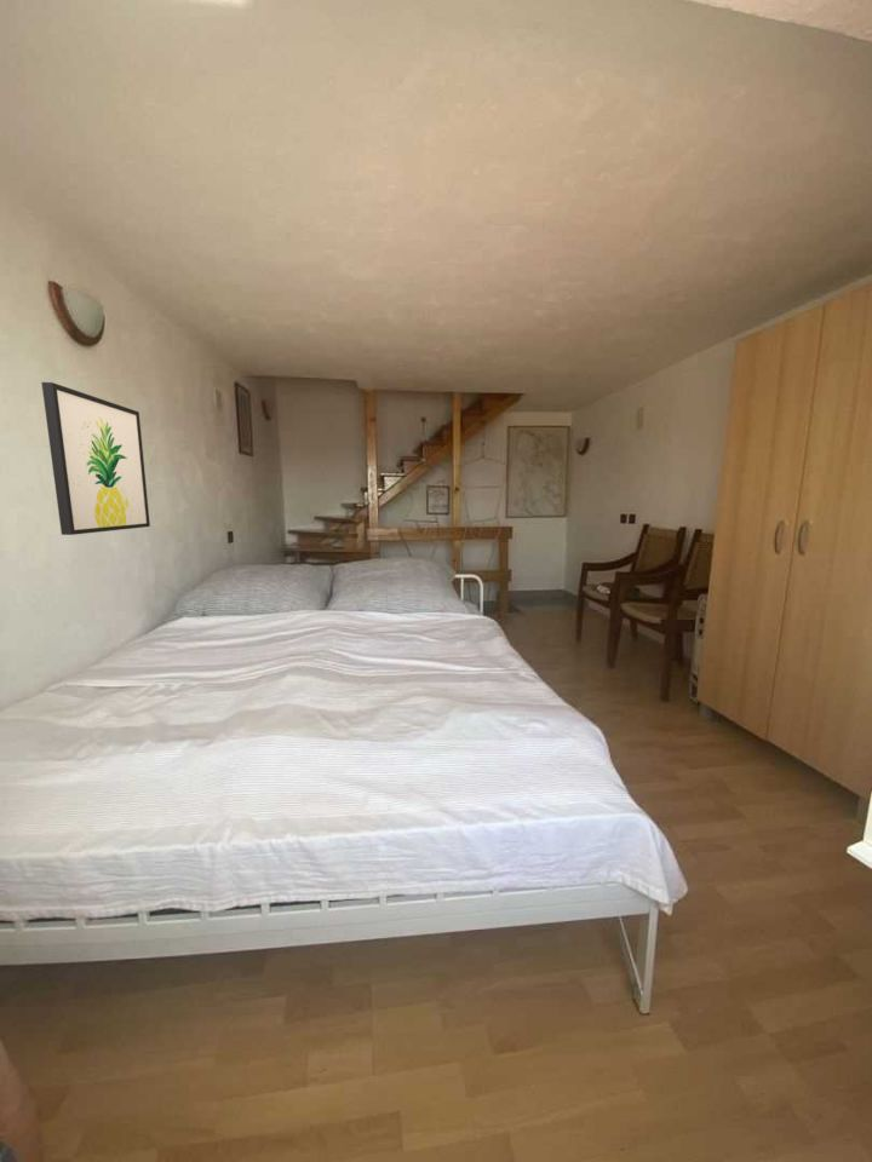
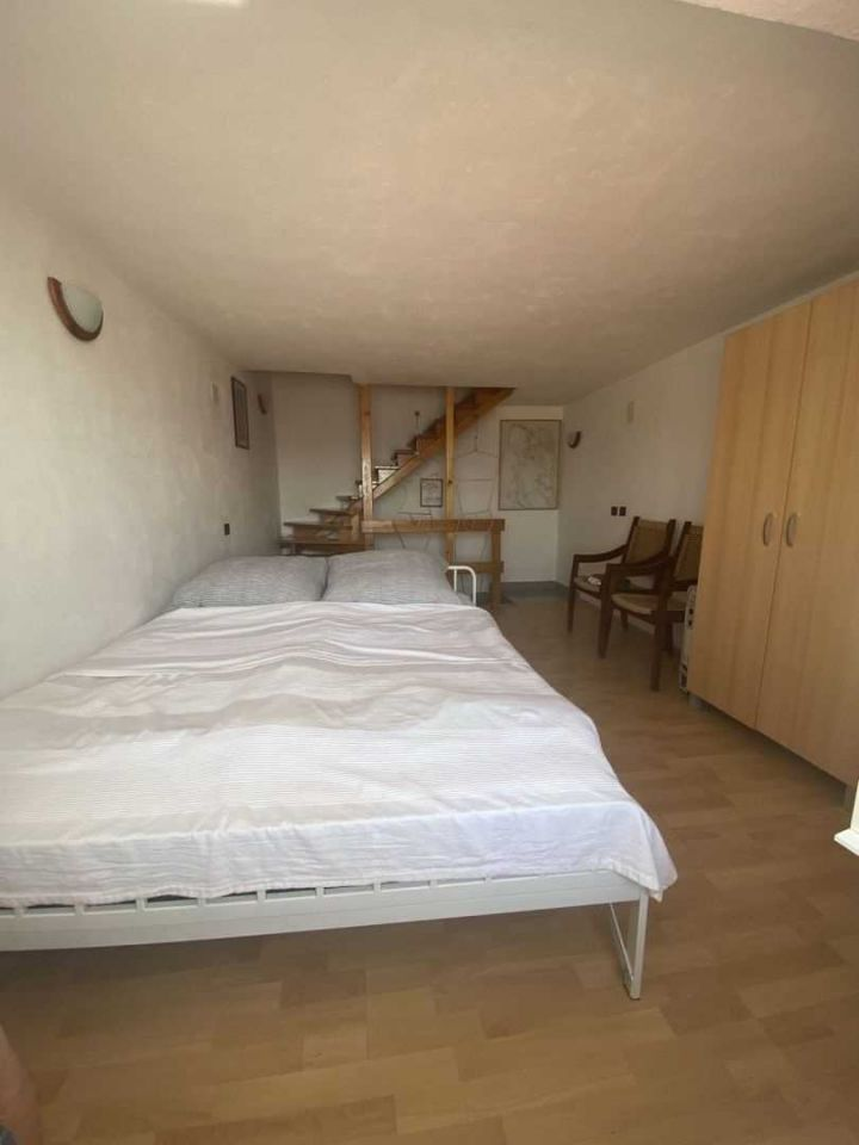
- wall art [40,381,151,536]
